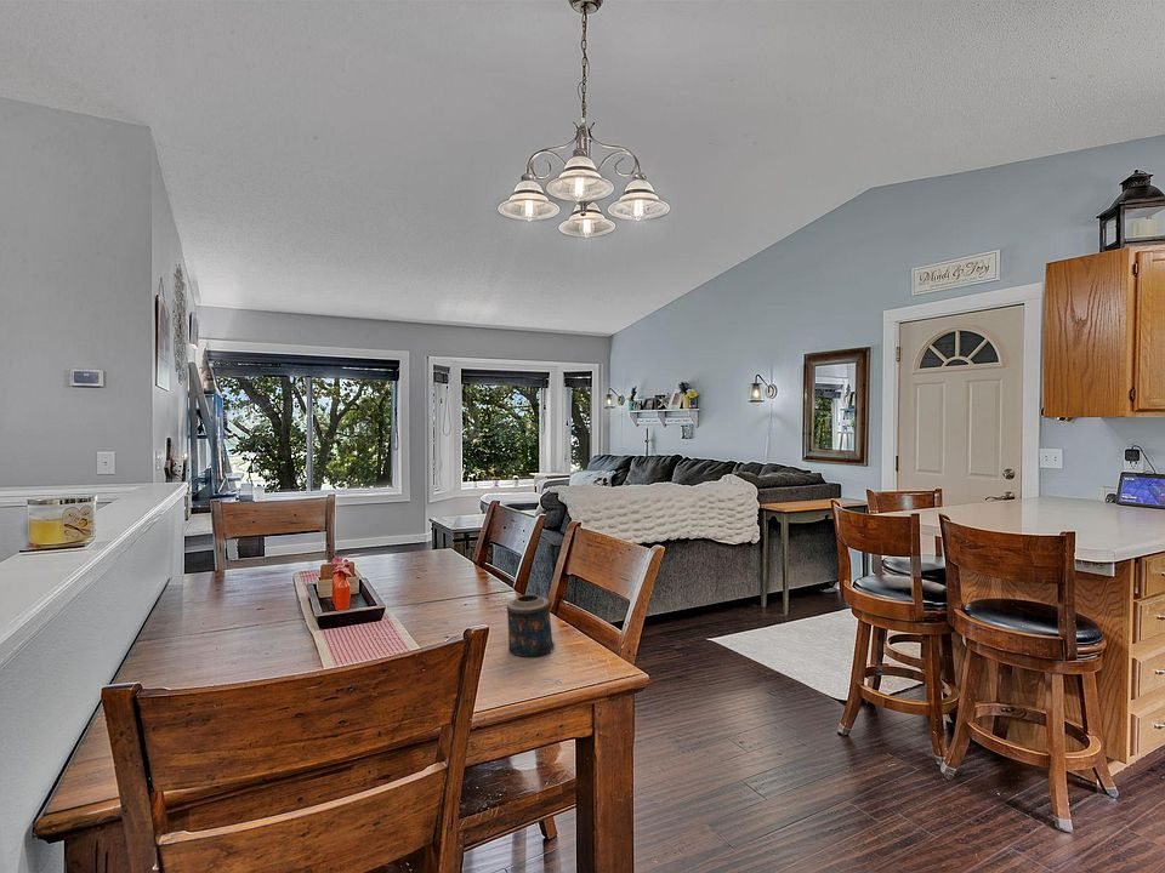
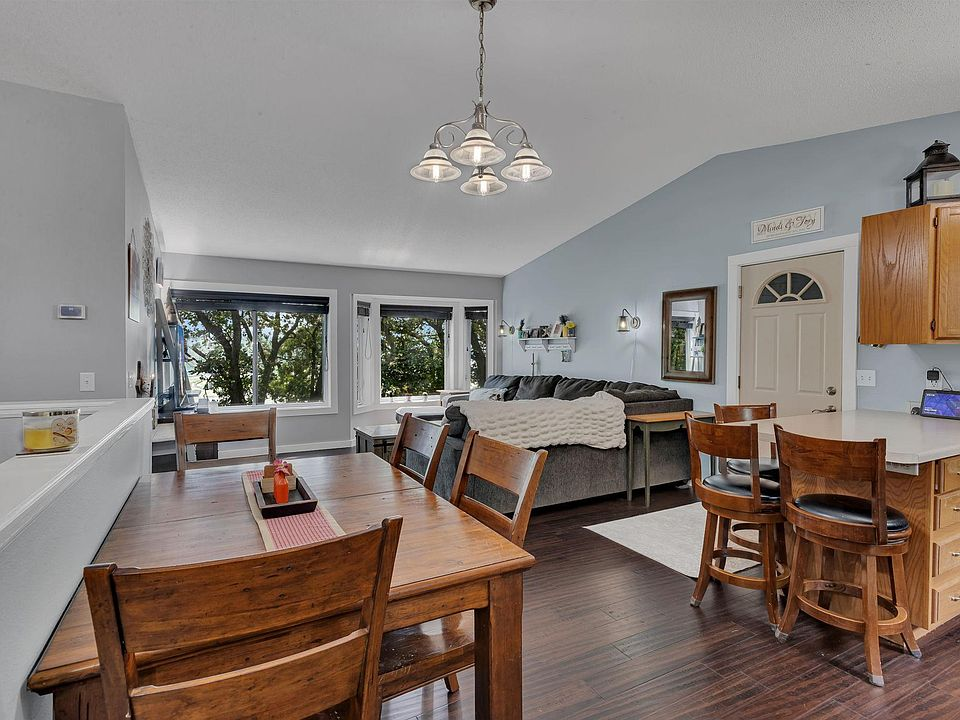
- candle [506,593,557,658]
